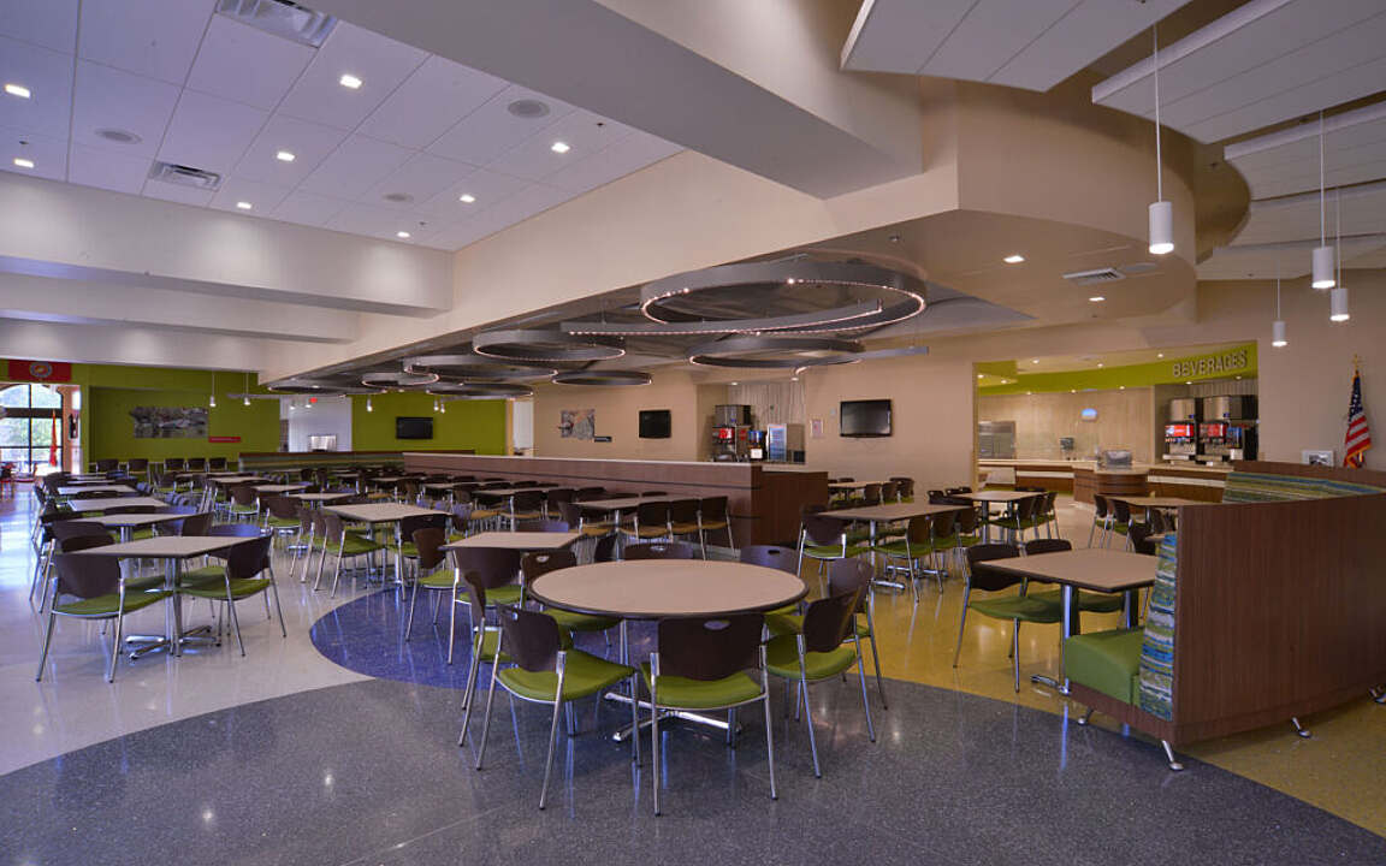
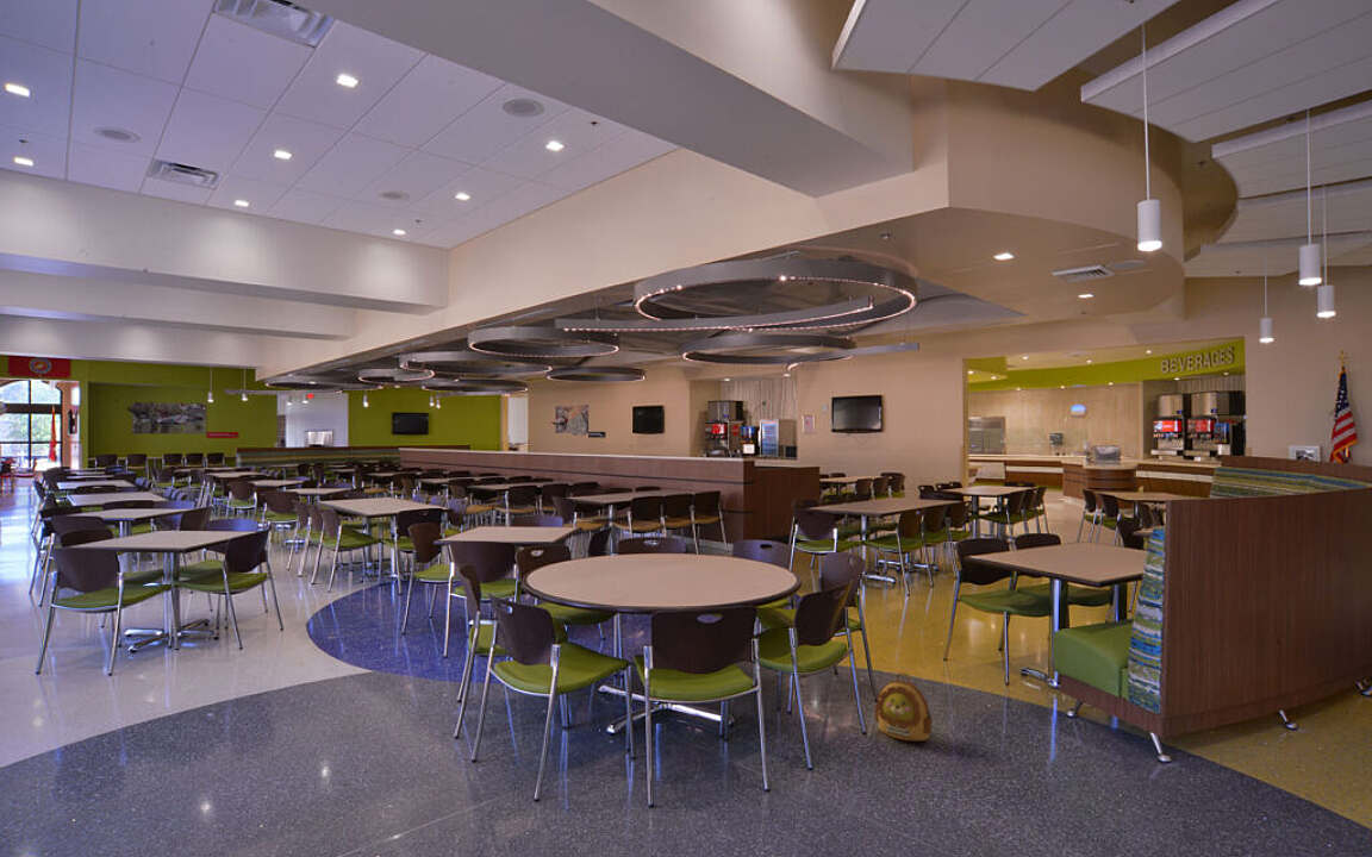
+ backpack [873,670,933,743]
